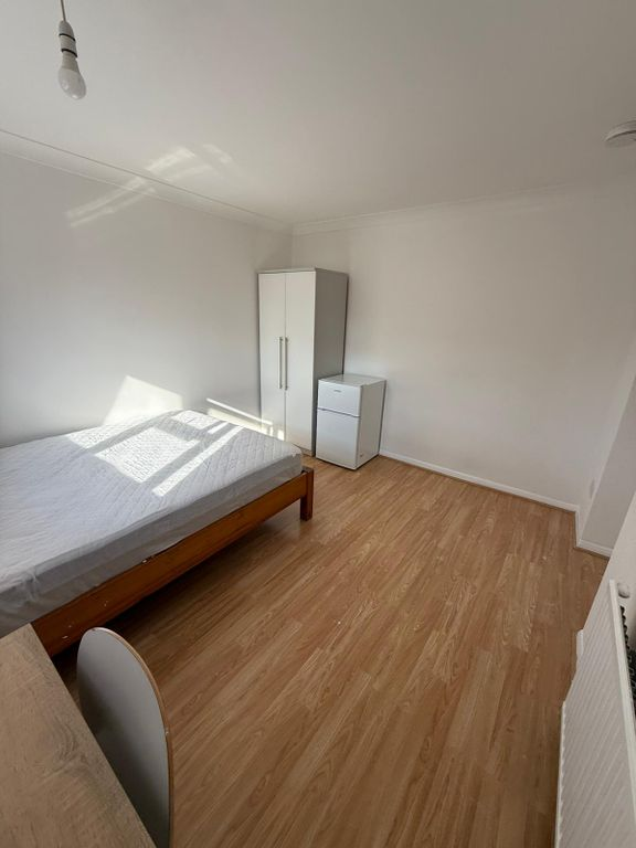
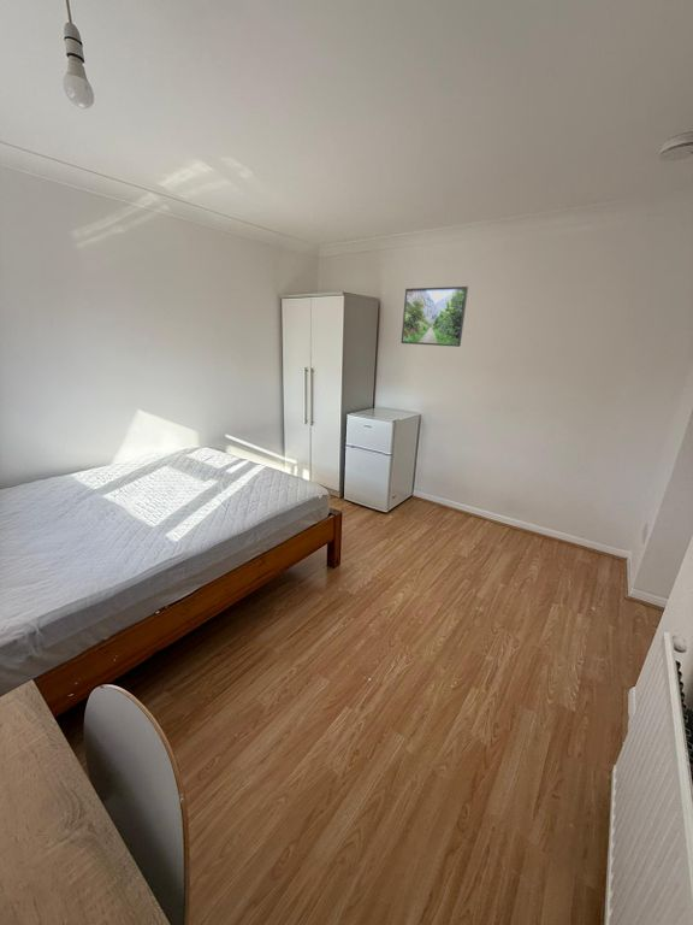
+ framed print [401,285,469,348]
